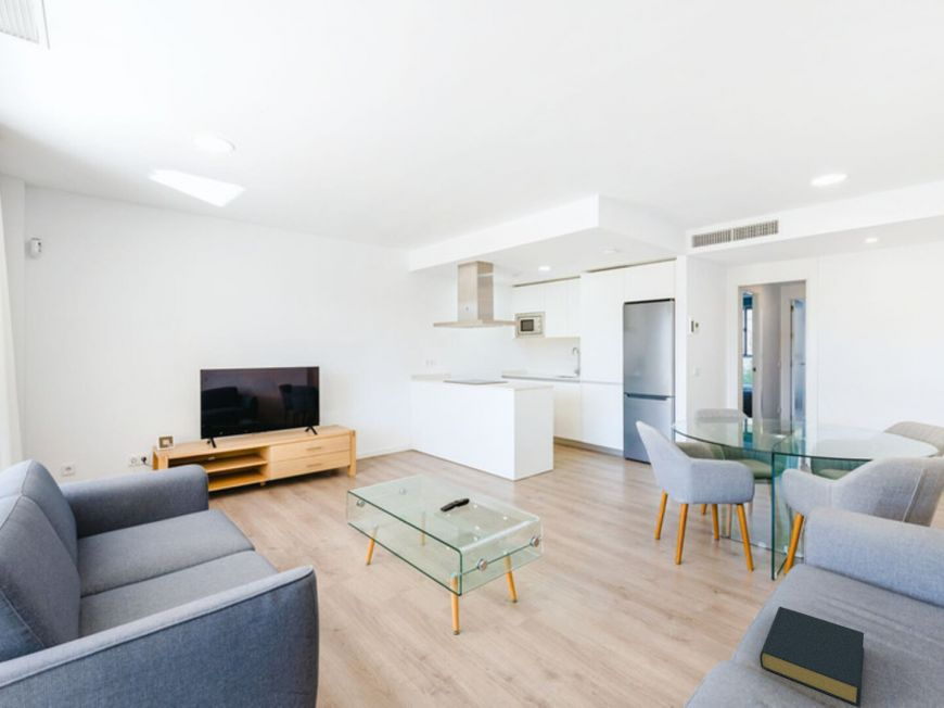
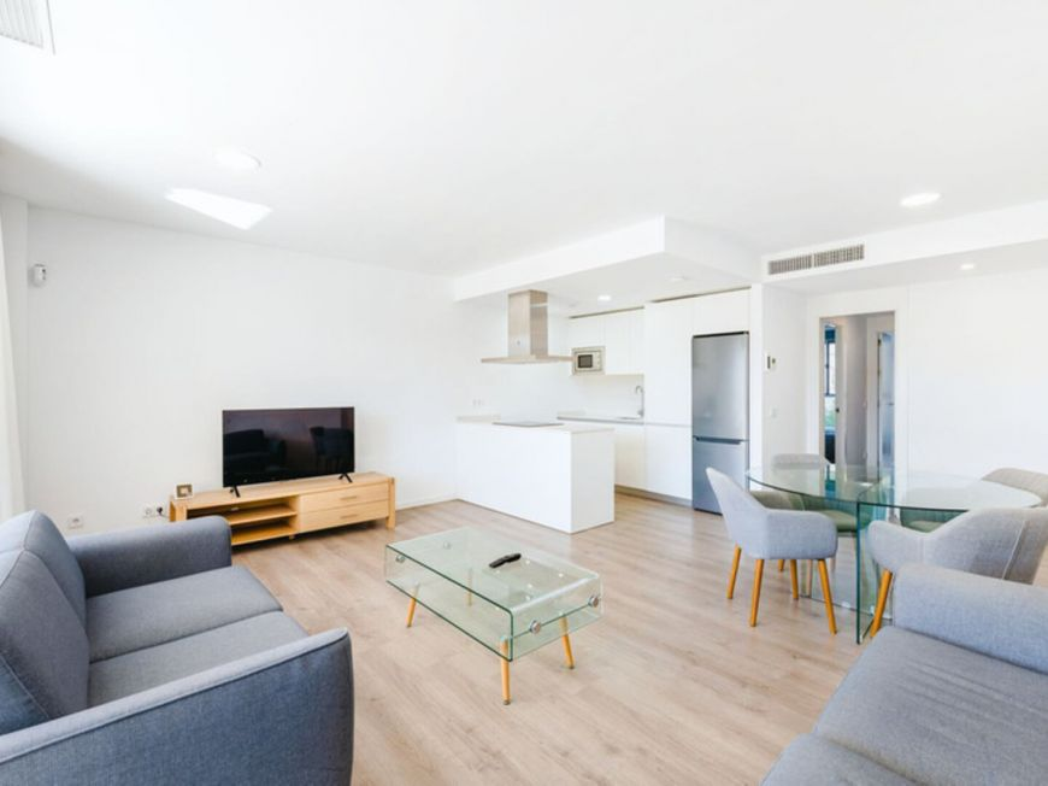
- hardback book [758,606,865,708]
